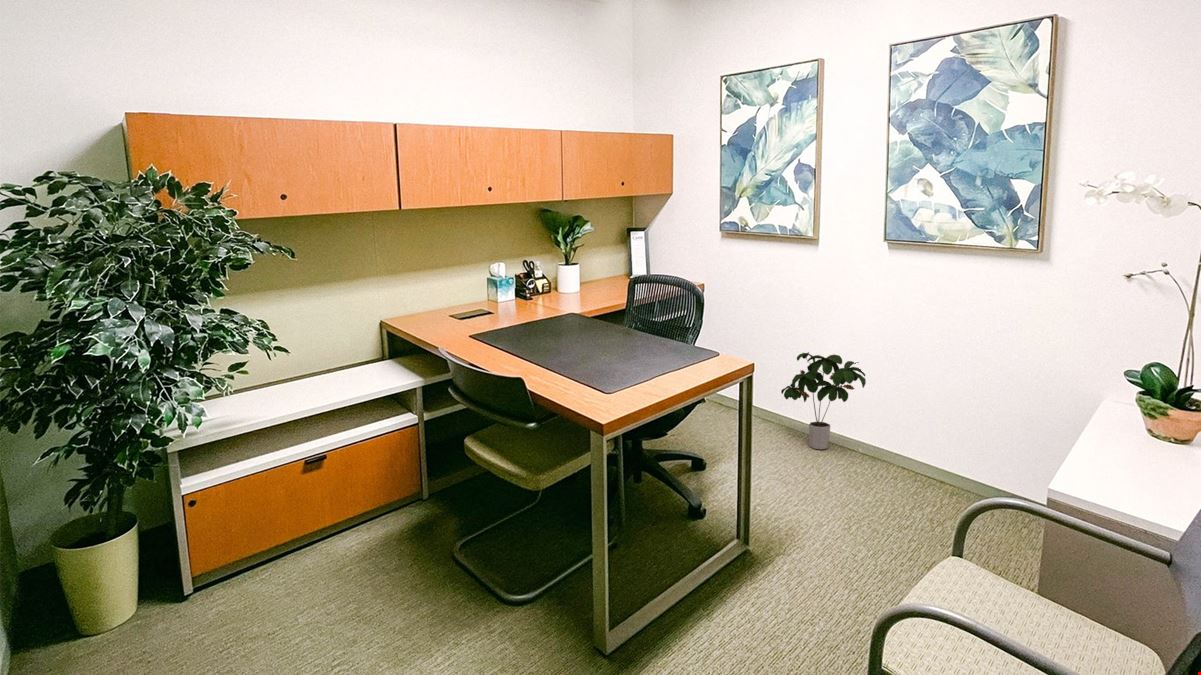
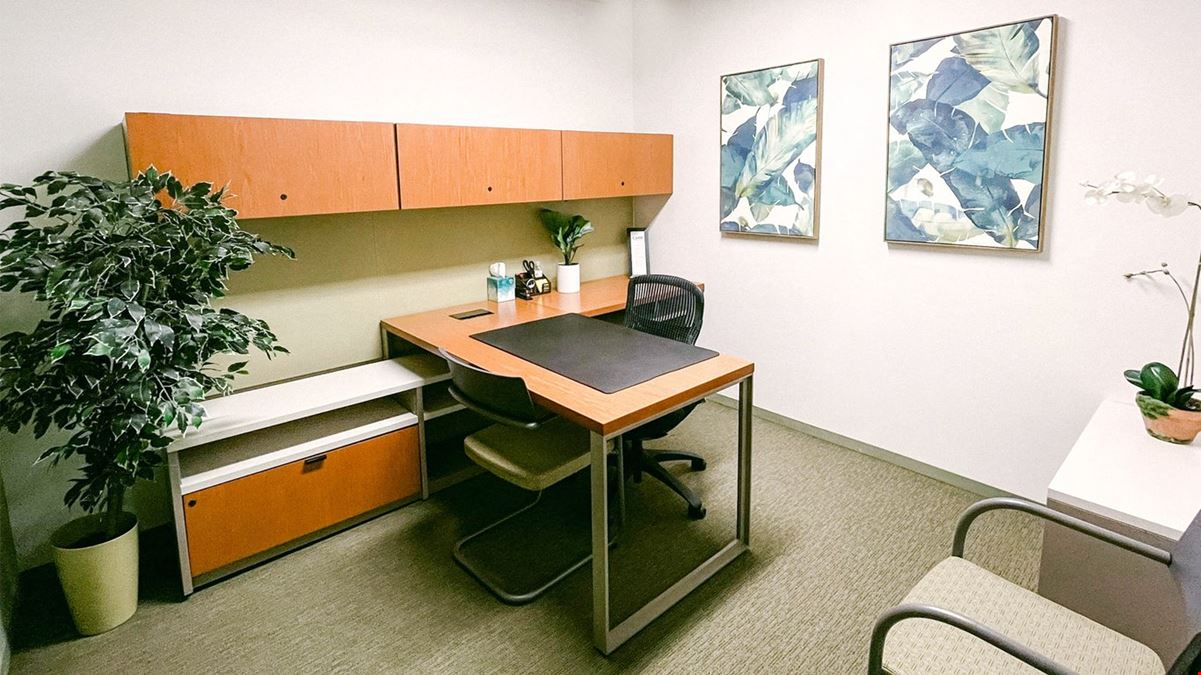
- potted plant [780,351,867,450]
